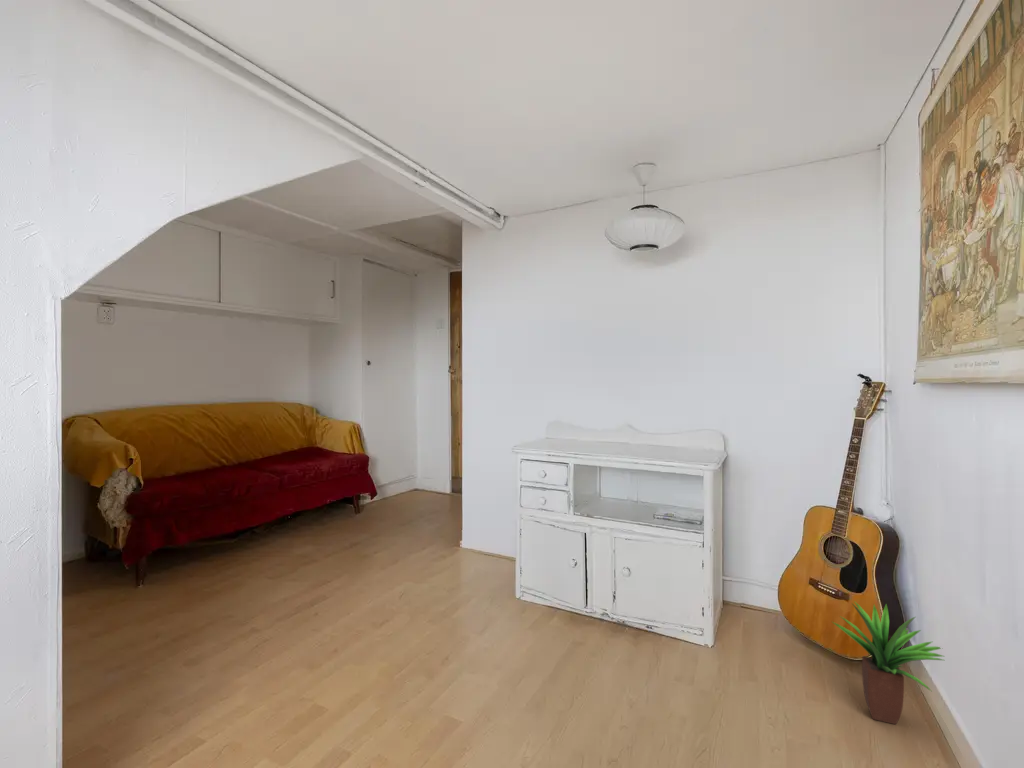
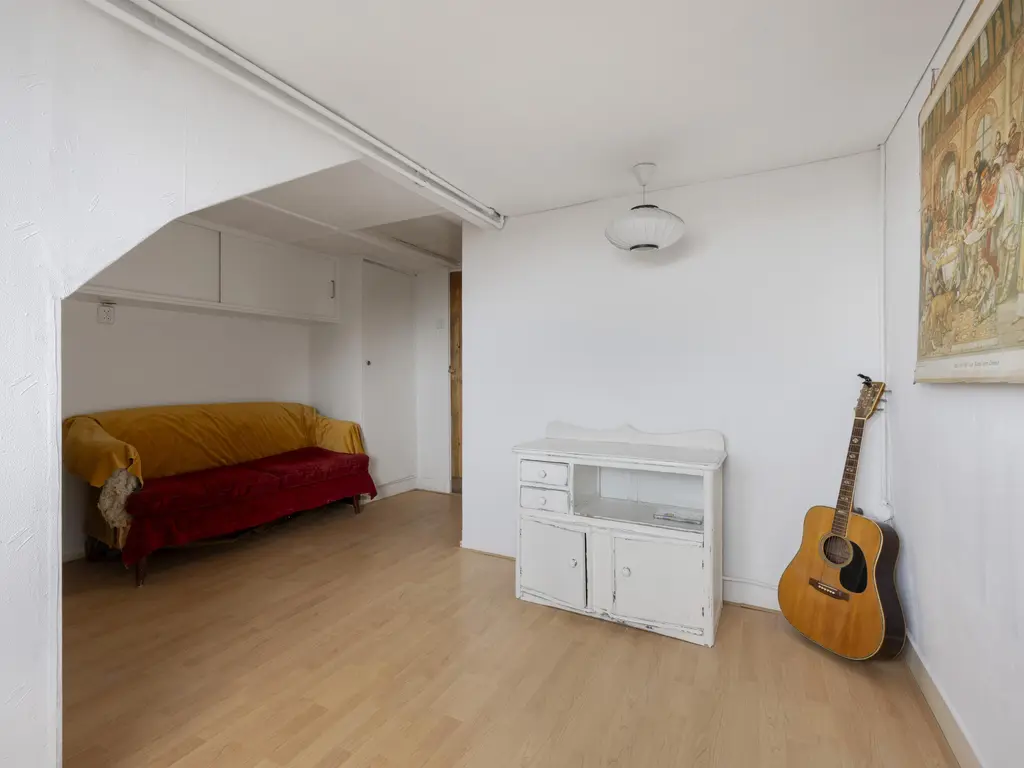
- potted plant [831,600,944,725]
